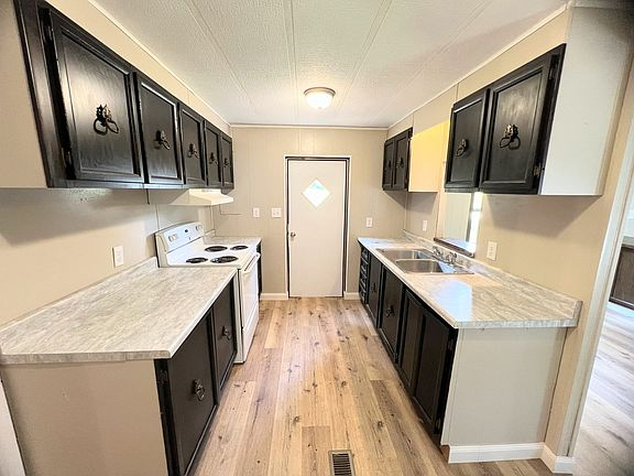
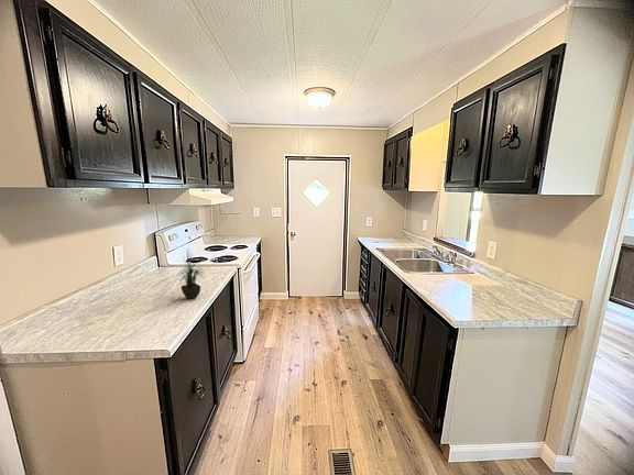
+ potted plant [173,248,205,300]
